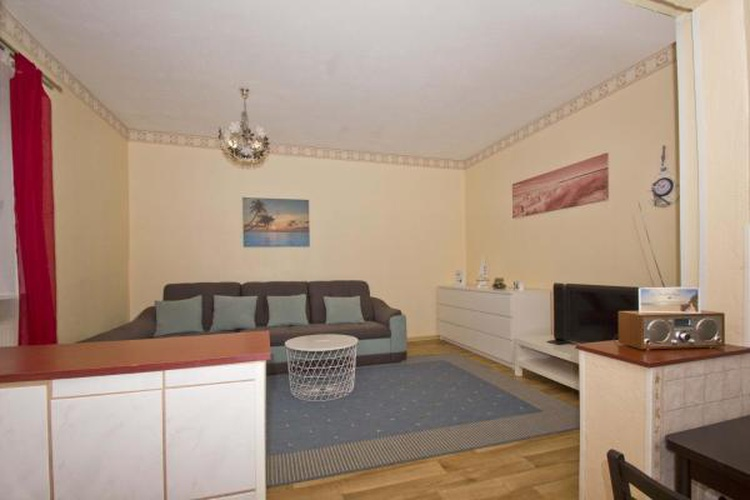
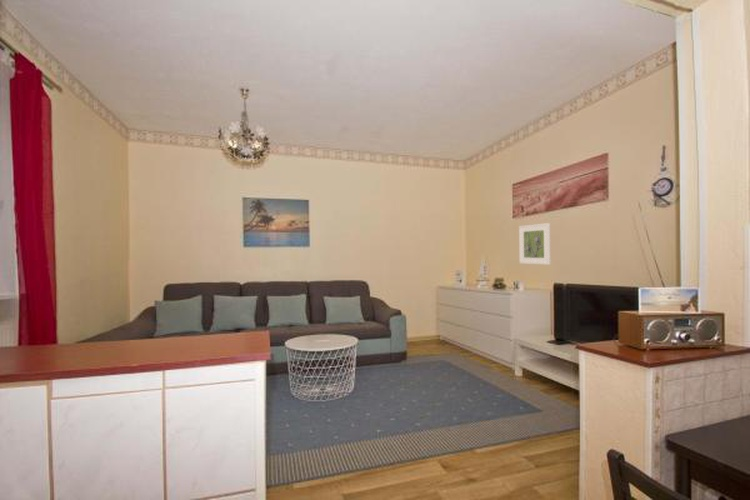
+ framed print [518,222,552,266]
